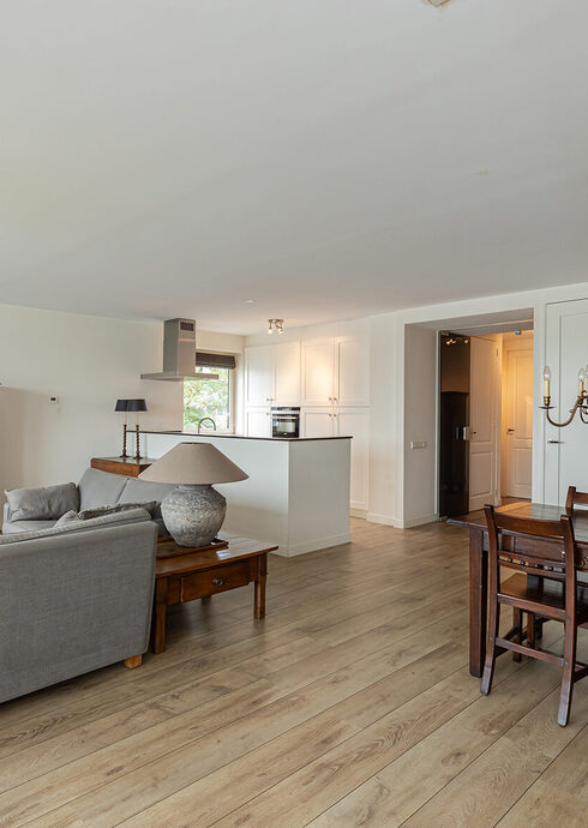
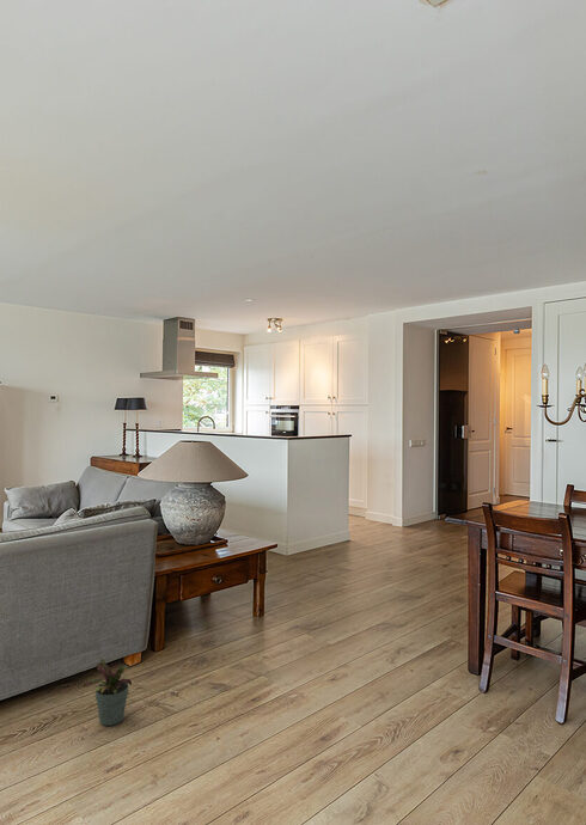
+ potted plant [87,658,133,727]
